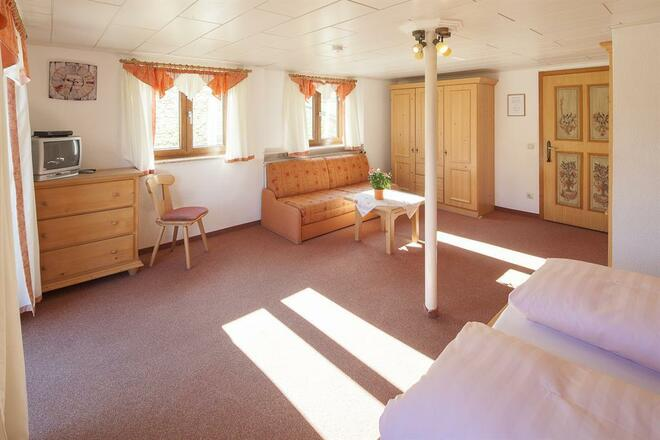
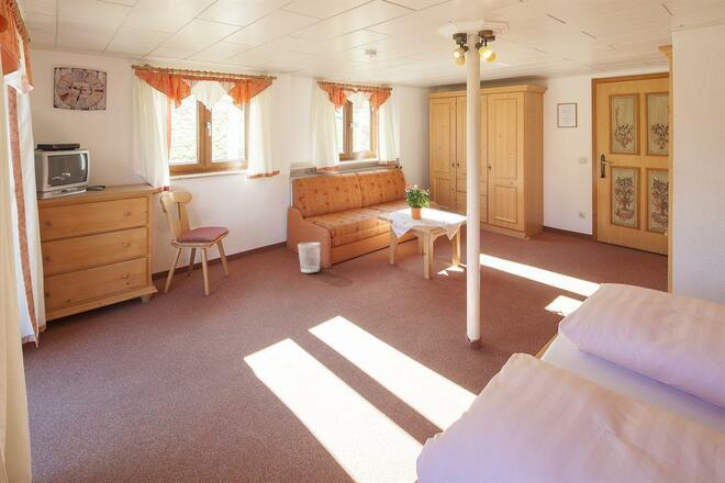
+ wastebasket [297,242,322,273]
